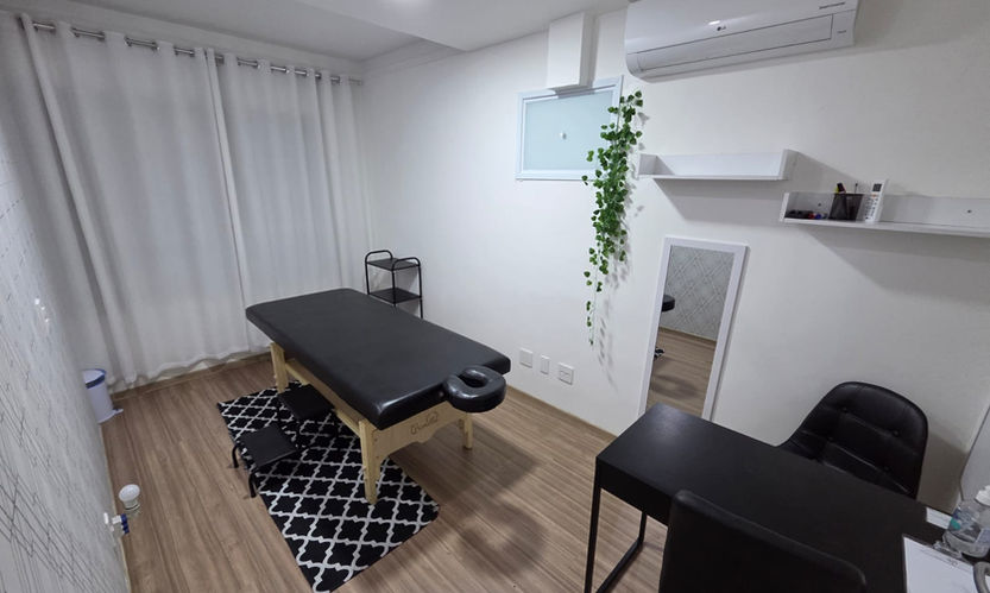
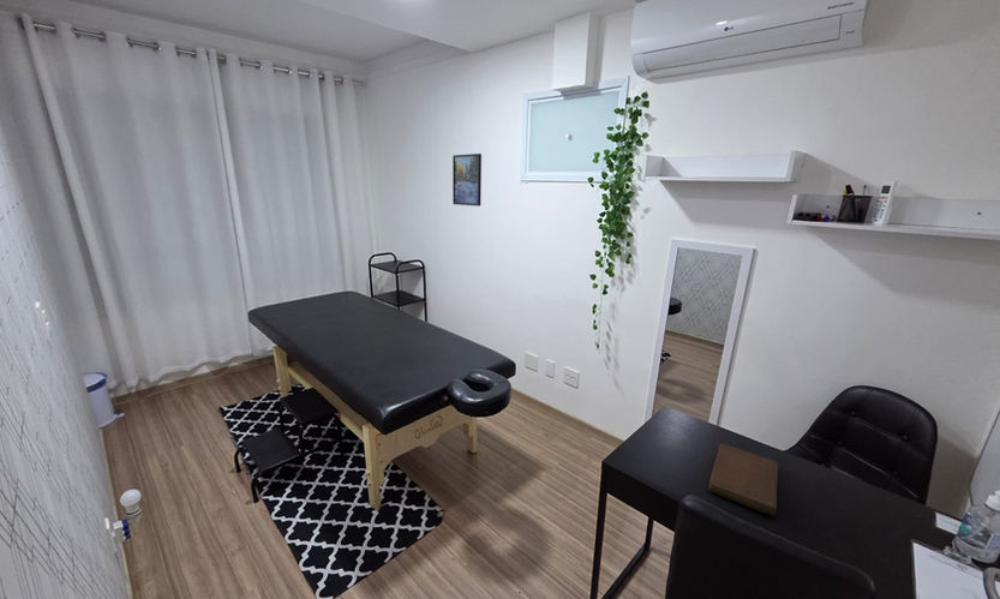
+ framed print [451,152,483,208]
+ notebook [707,442,779,516]
